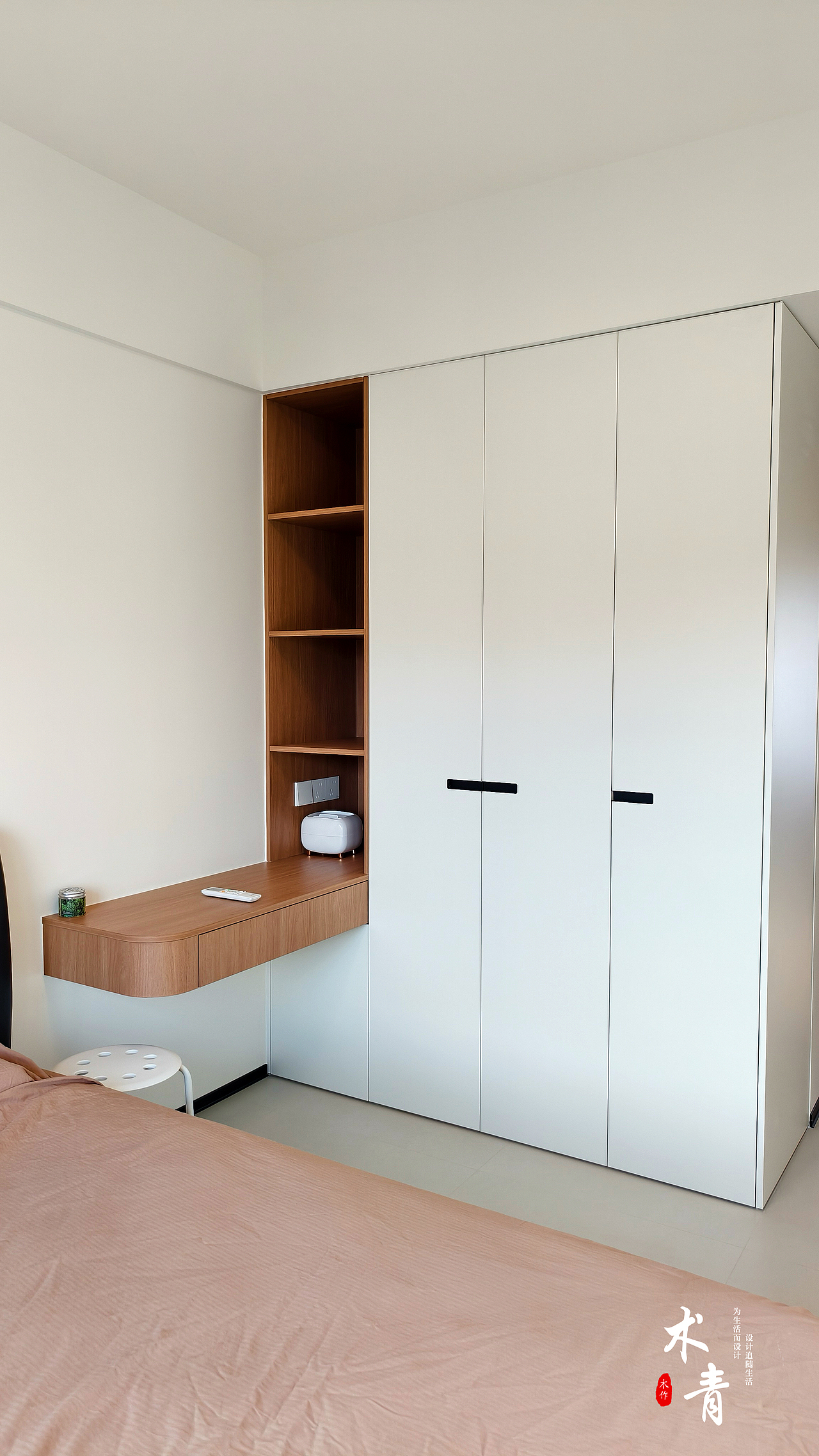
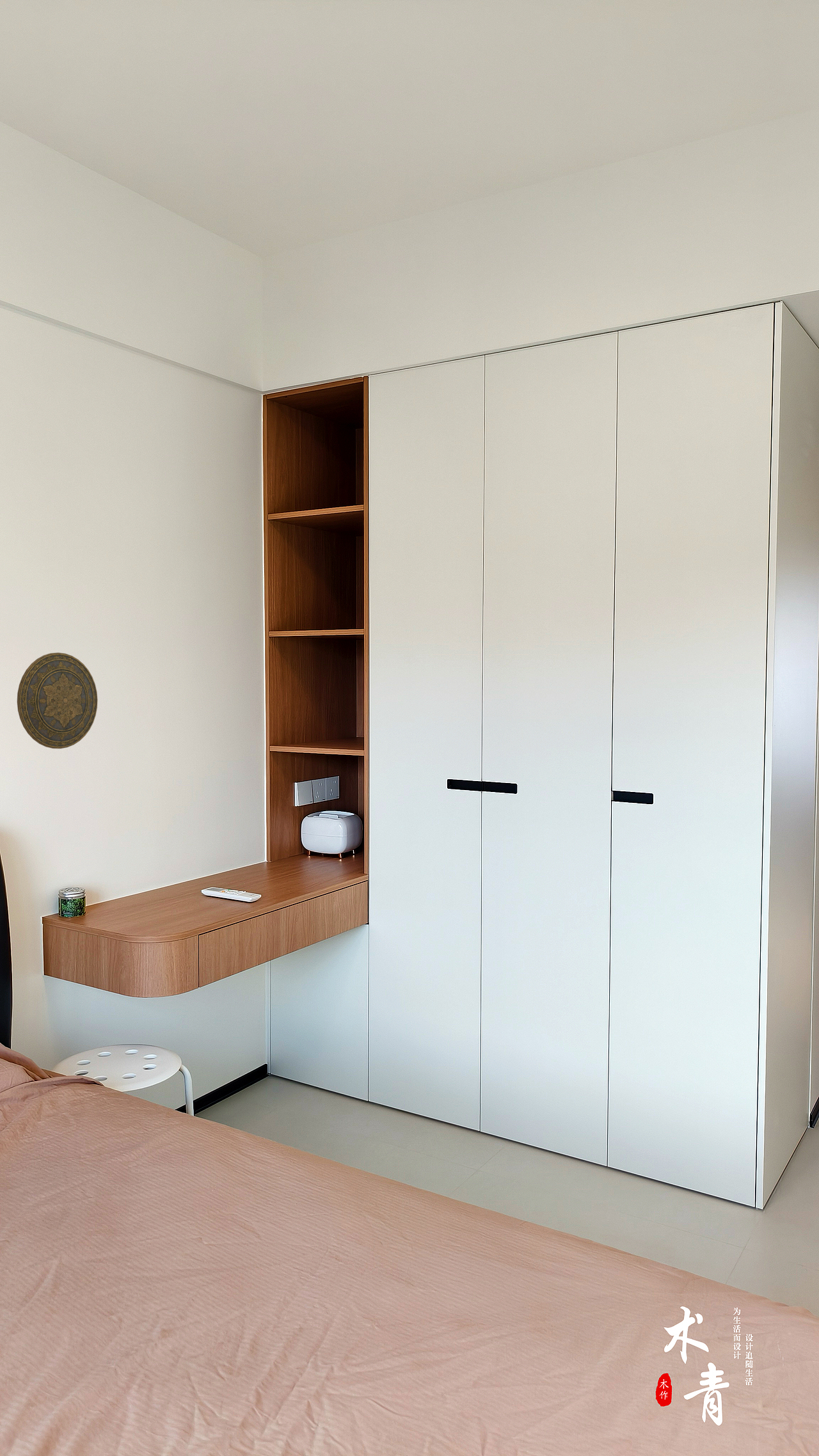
+ decorative plate [17,652,98,749]
